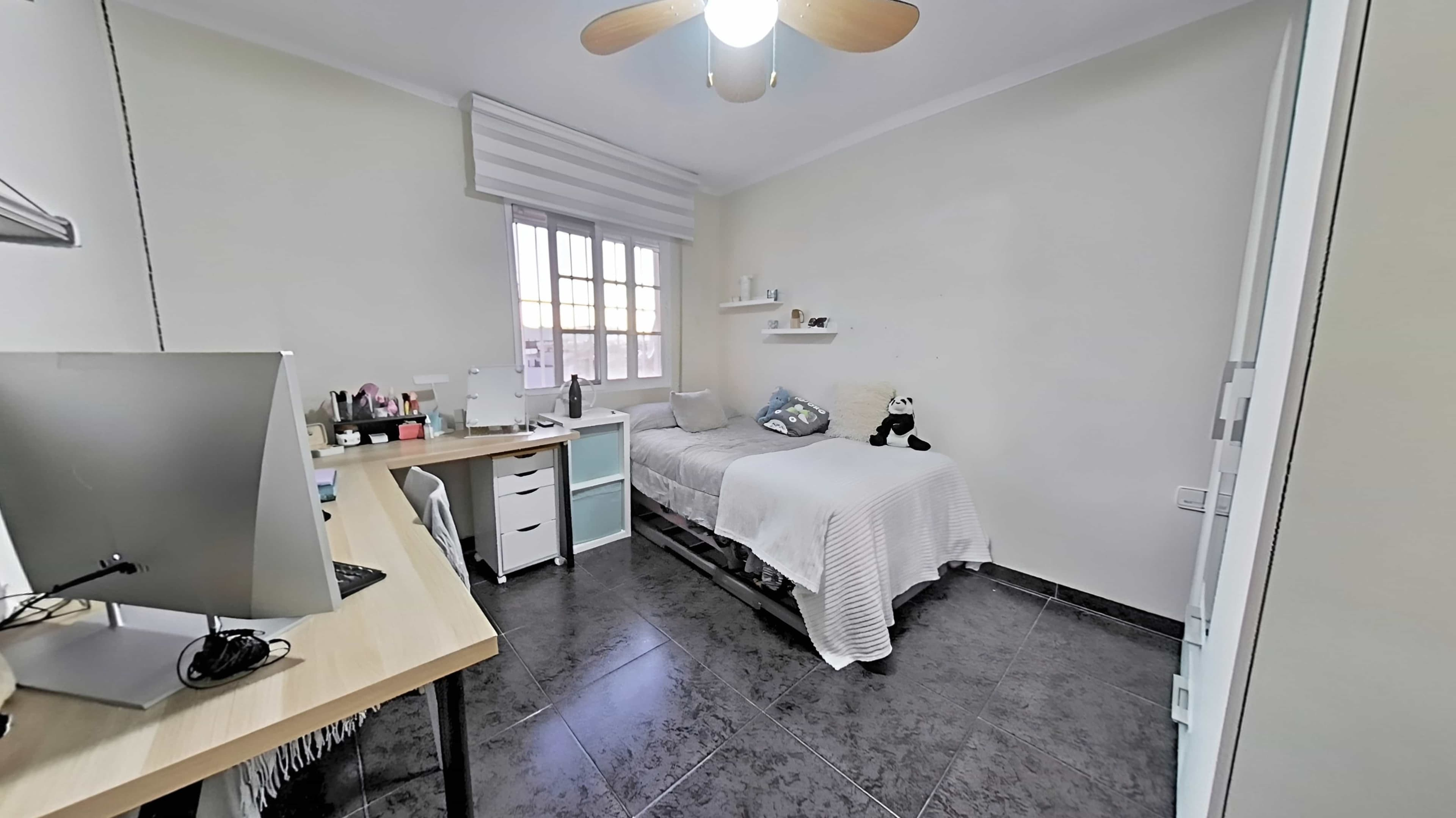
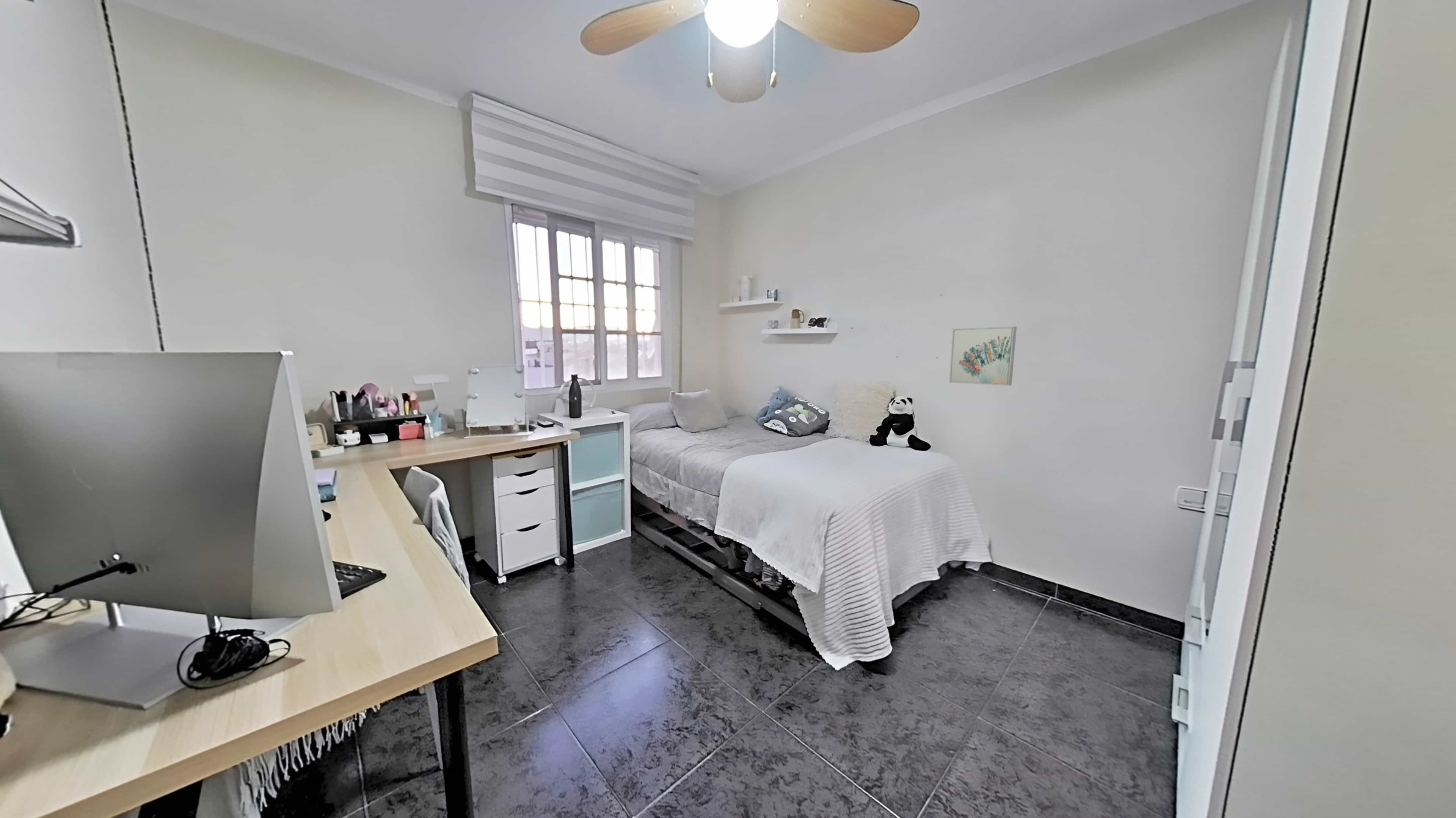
+ wall art [949,326,1017,386]
